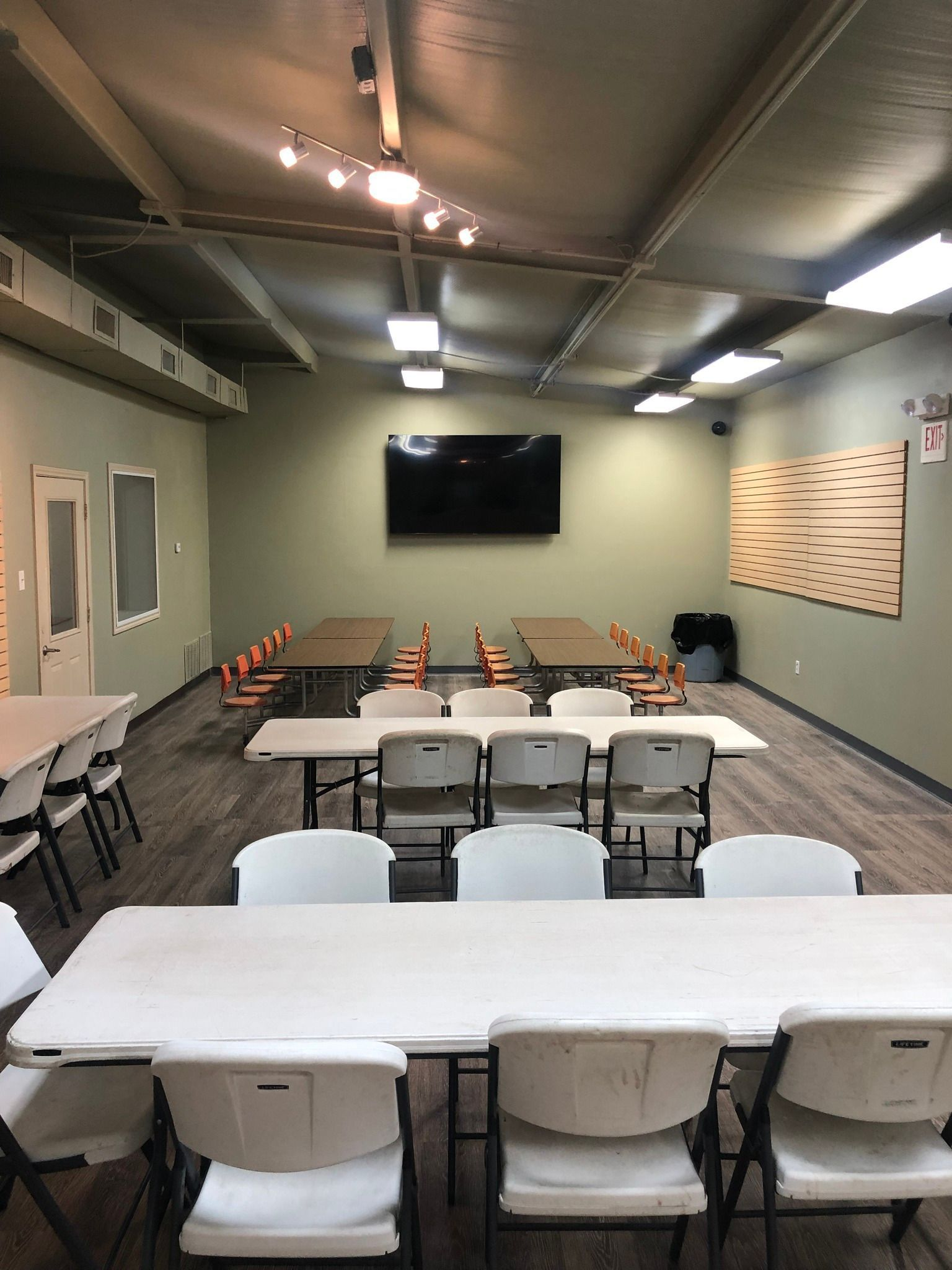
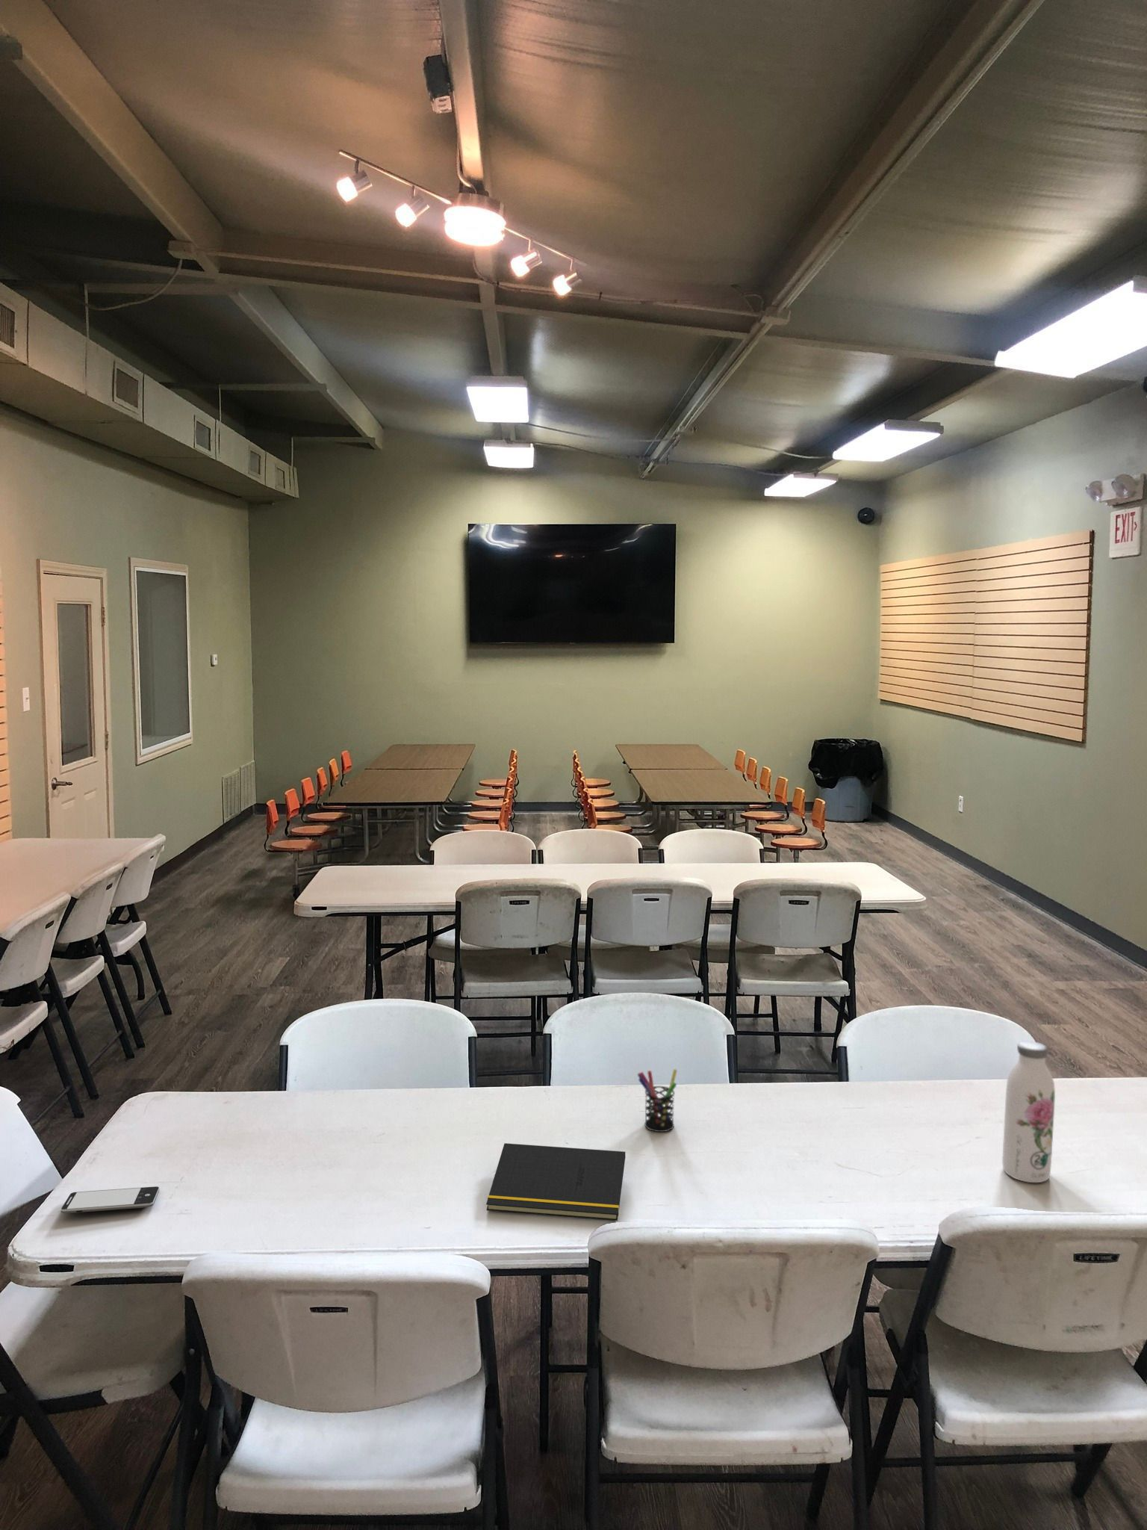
+ water bottle [1001,1040,1055,1183]
+ smartphone [60,1185,160,1214]
+ pen holder [637,1069,678,1132]
+ notepad [486,1142,625,1222]
